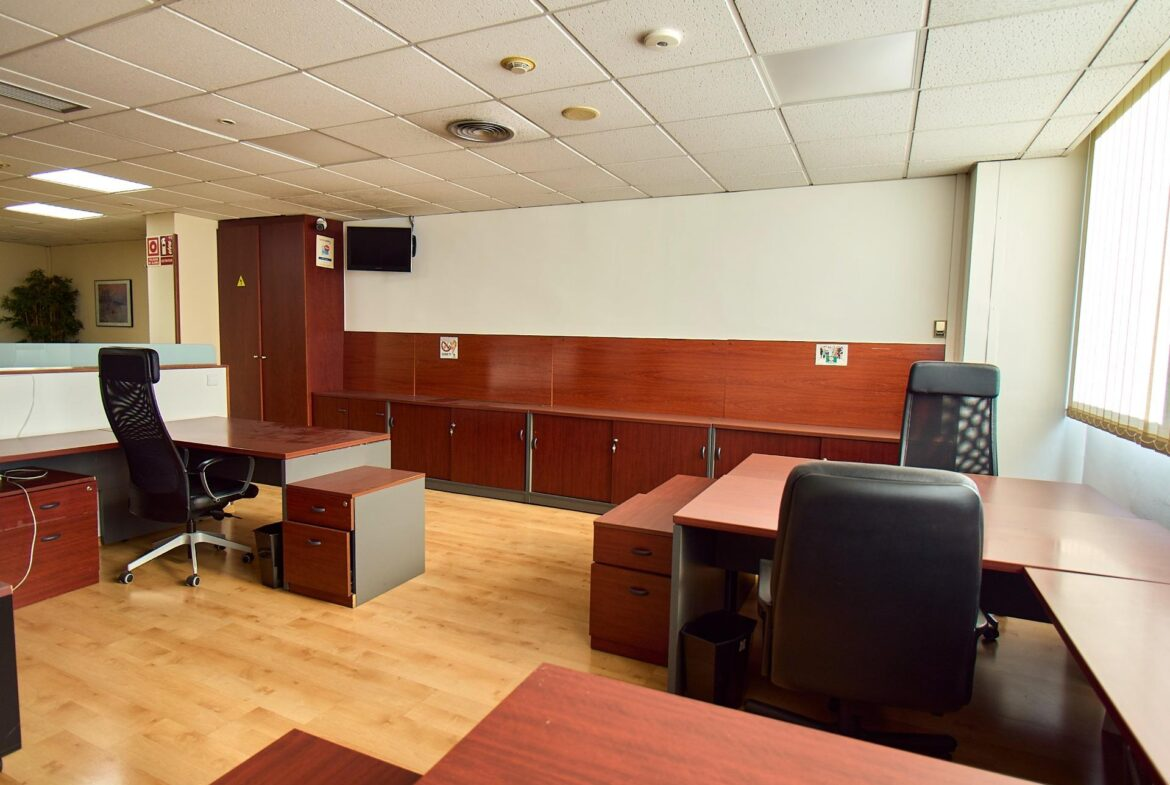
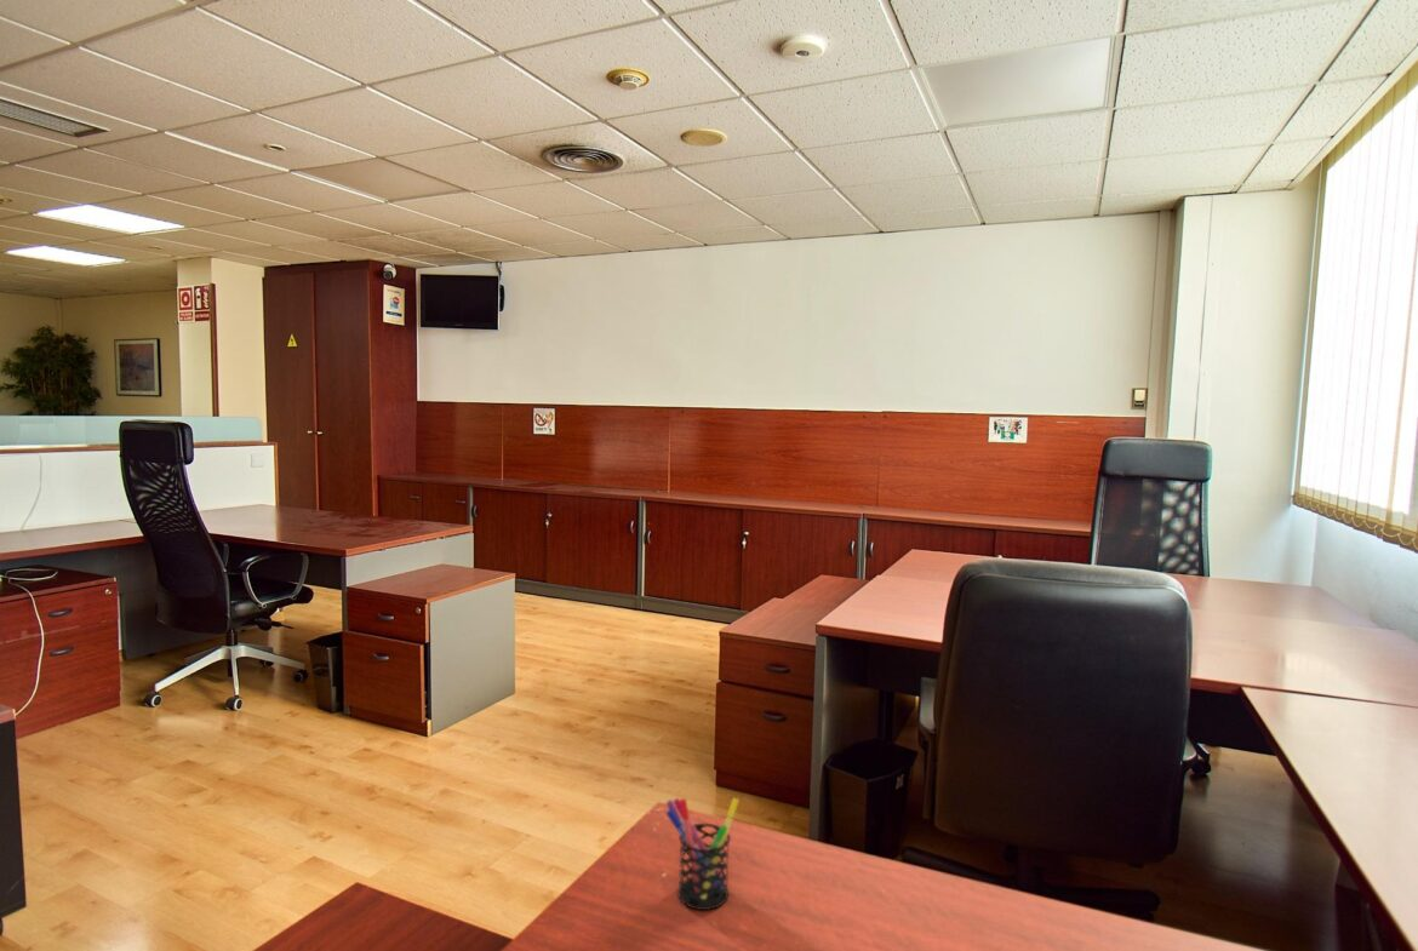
+ pen holder [665,797,741,911]
